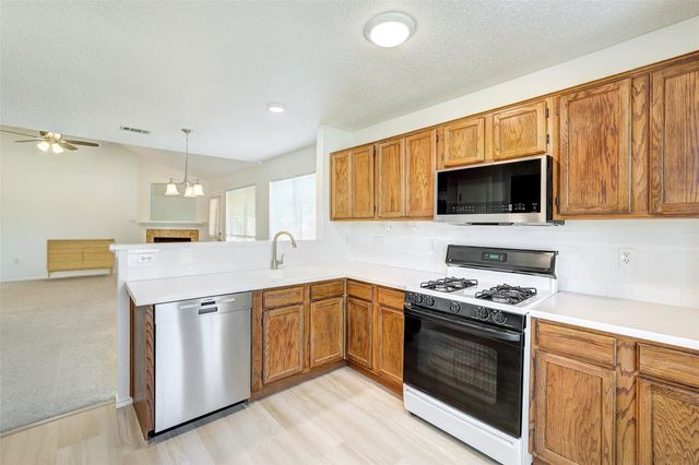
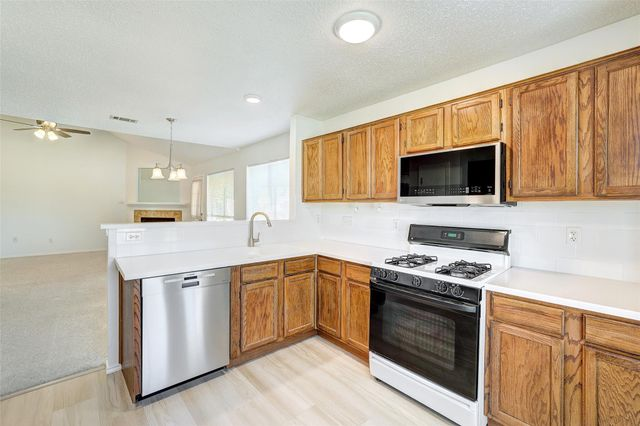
- sideboard [46,238,116,282]
